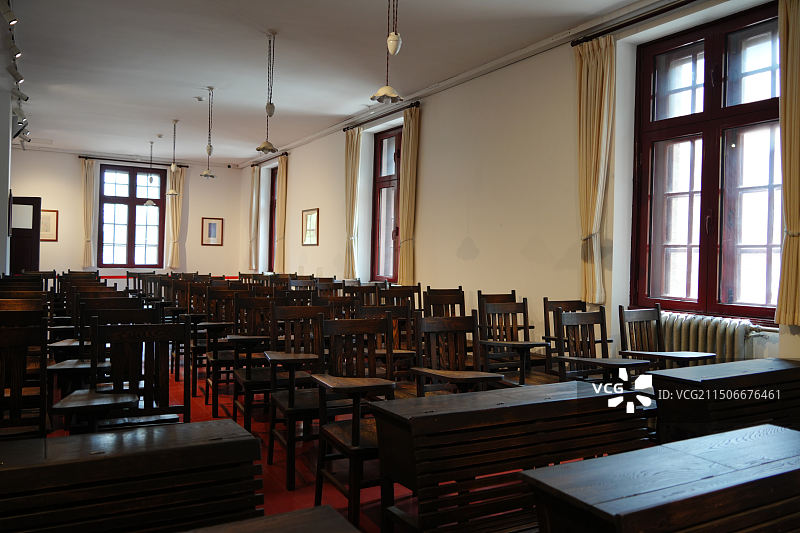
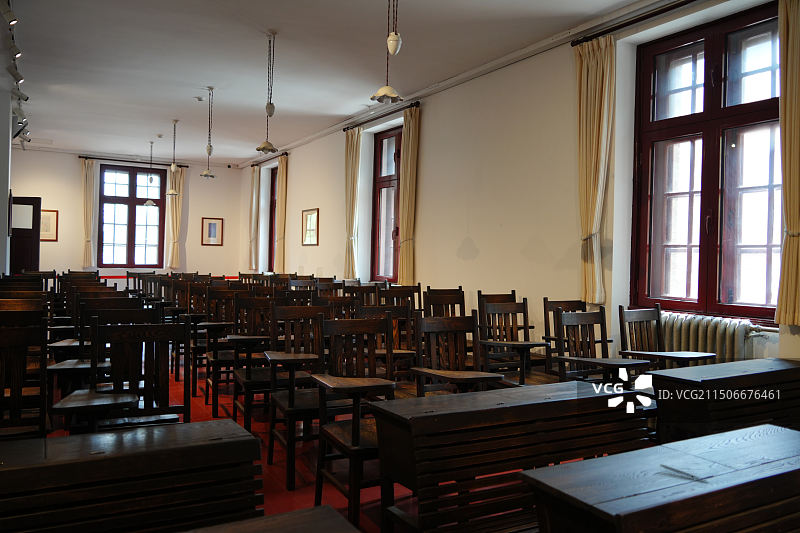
+ pen [659,463,709,483]
